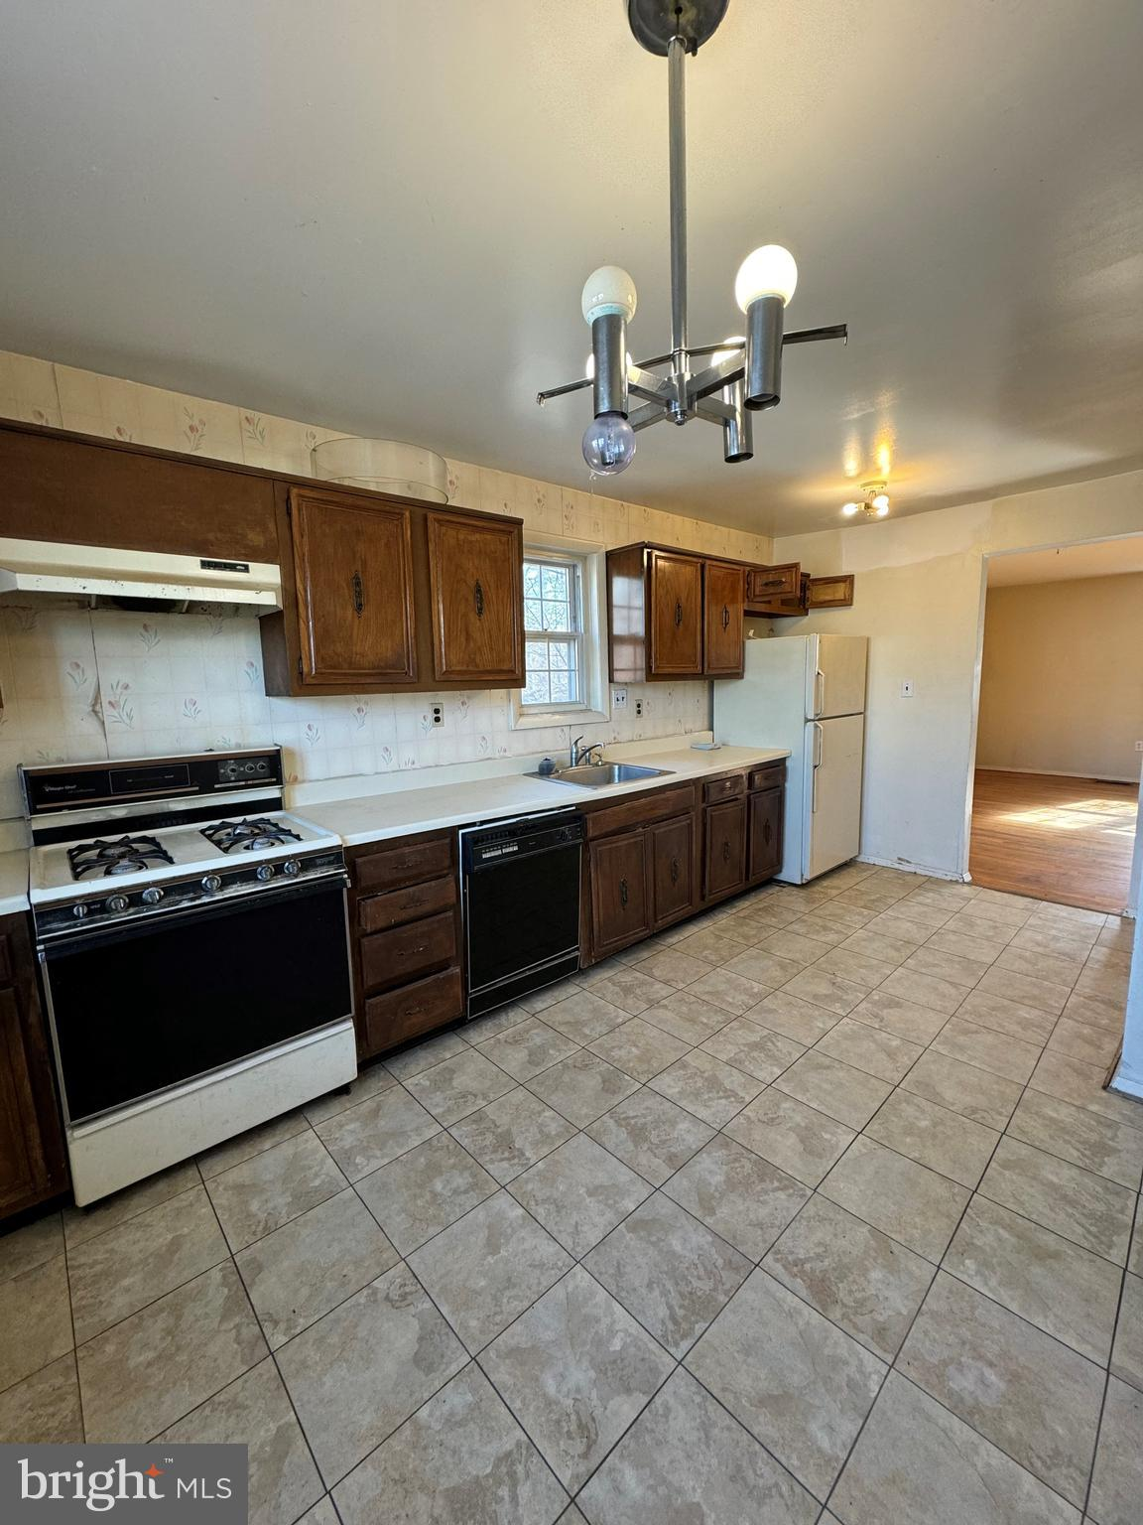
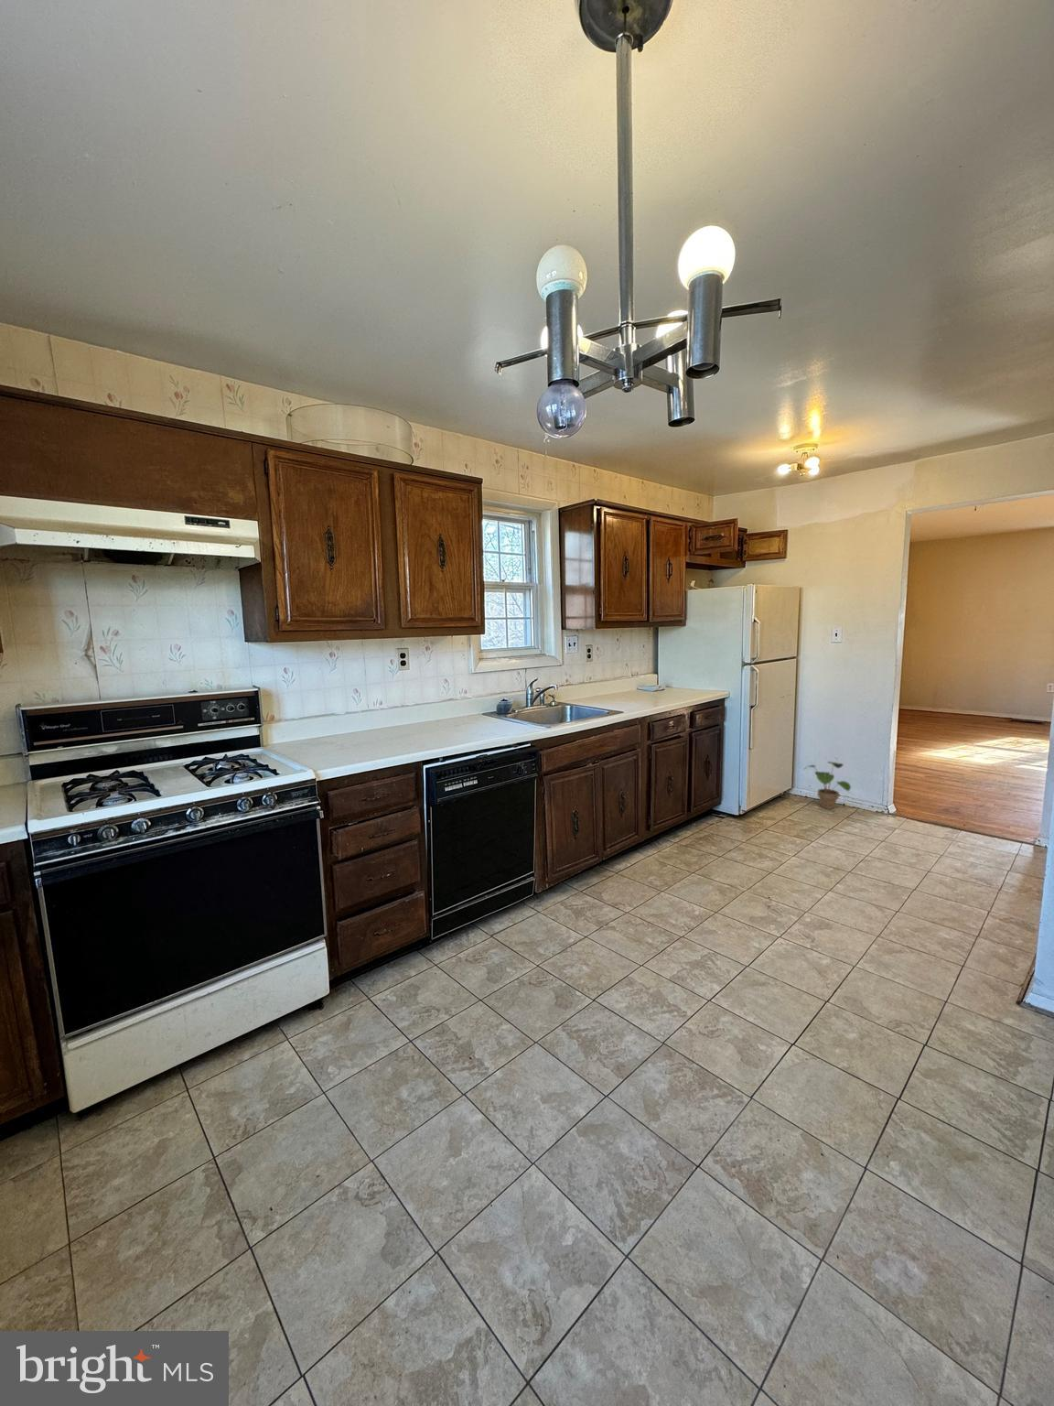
+ potted plant [804,761,851,810]
